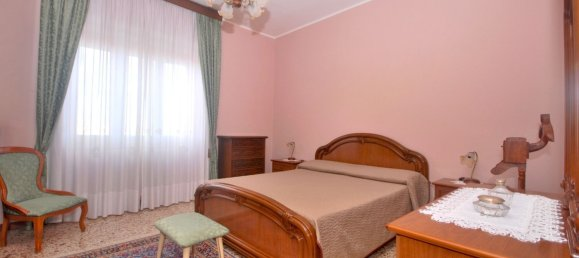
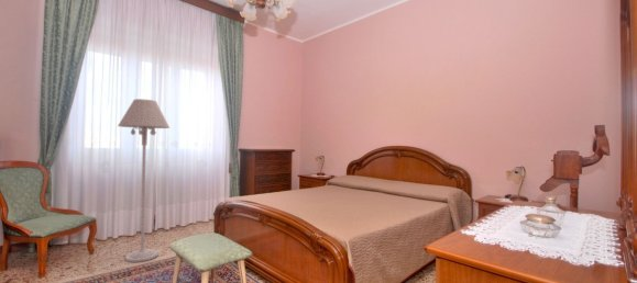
+ floor lamp [117,98,171,263]
